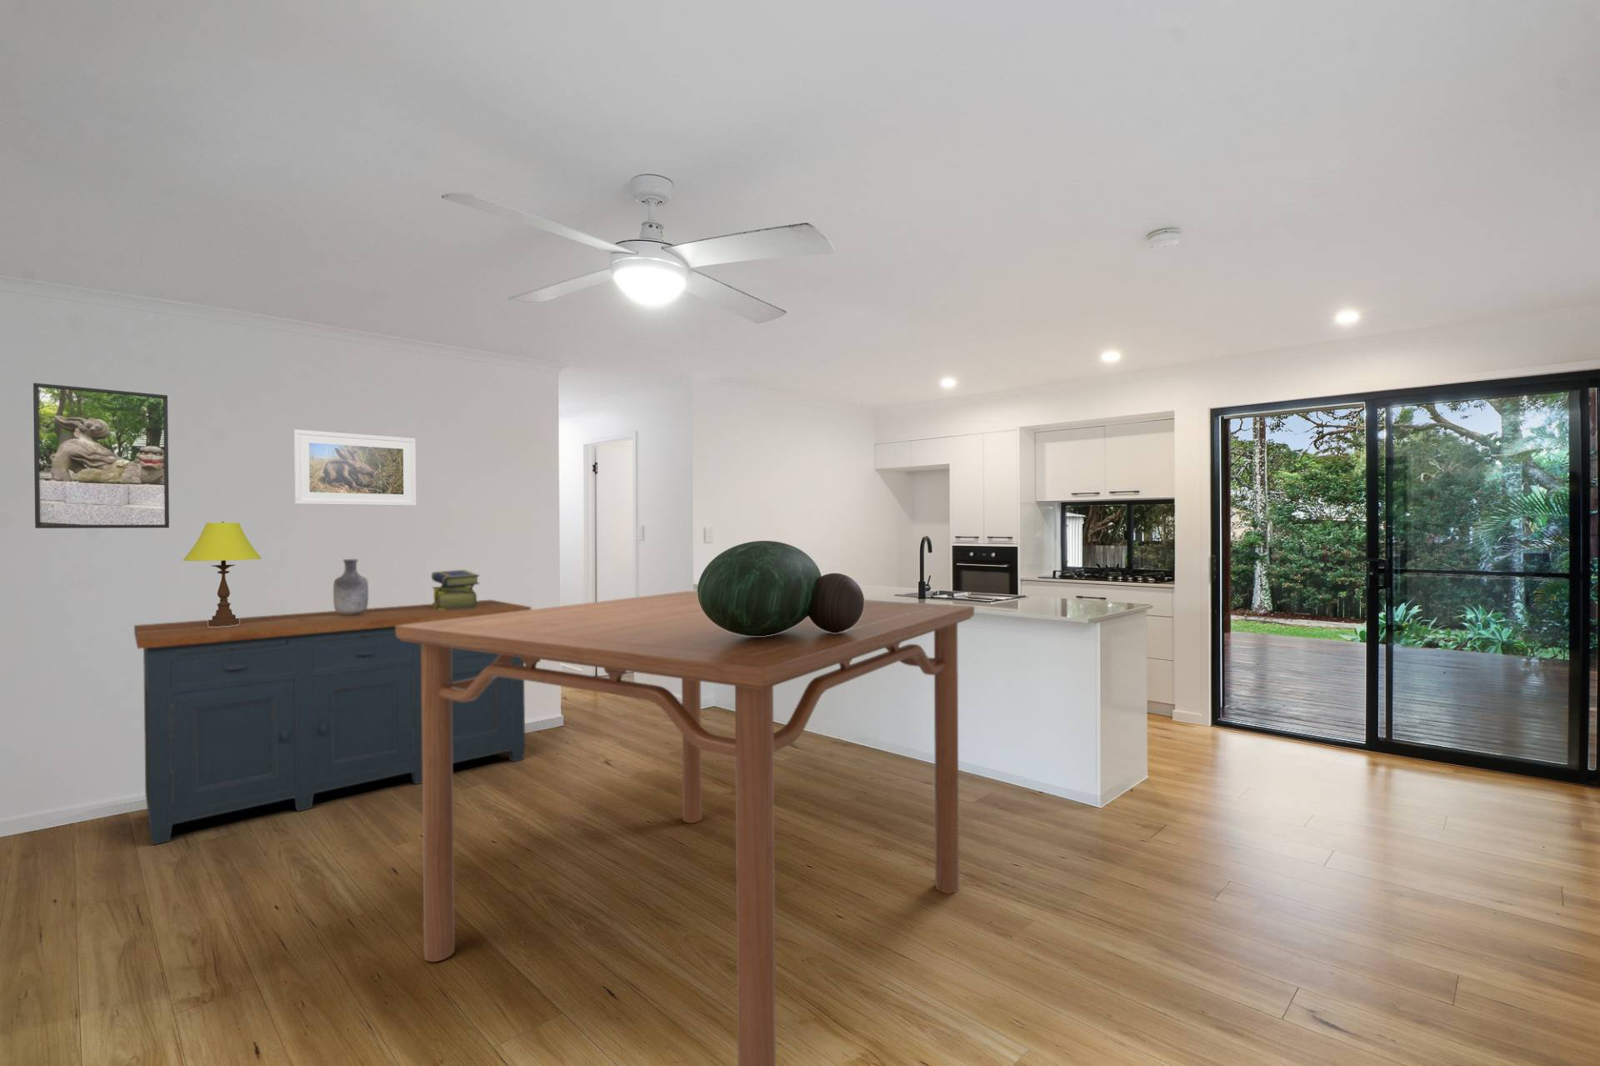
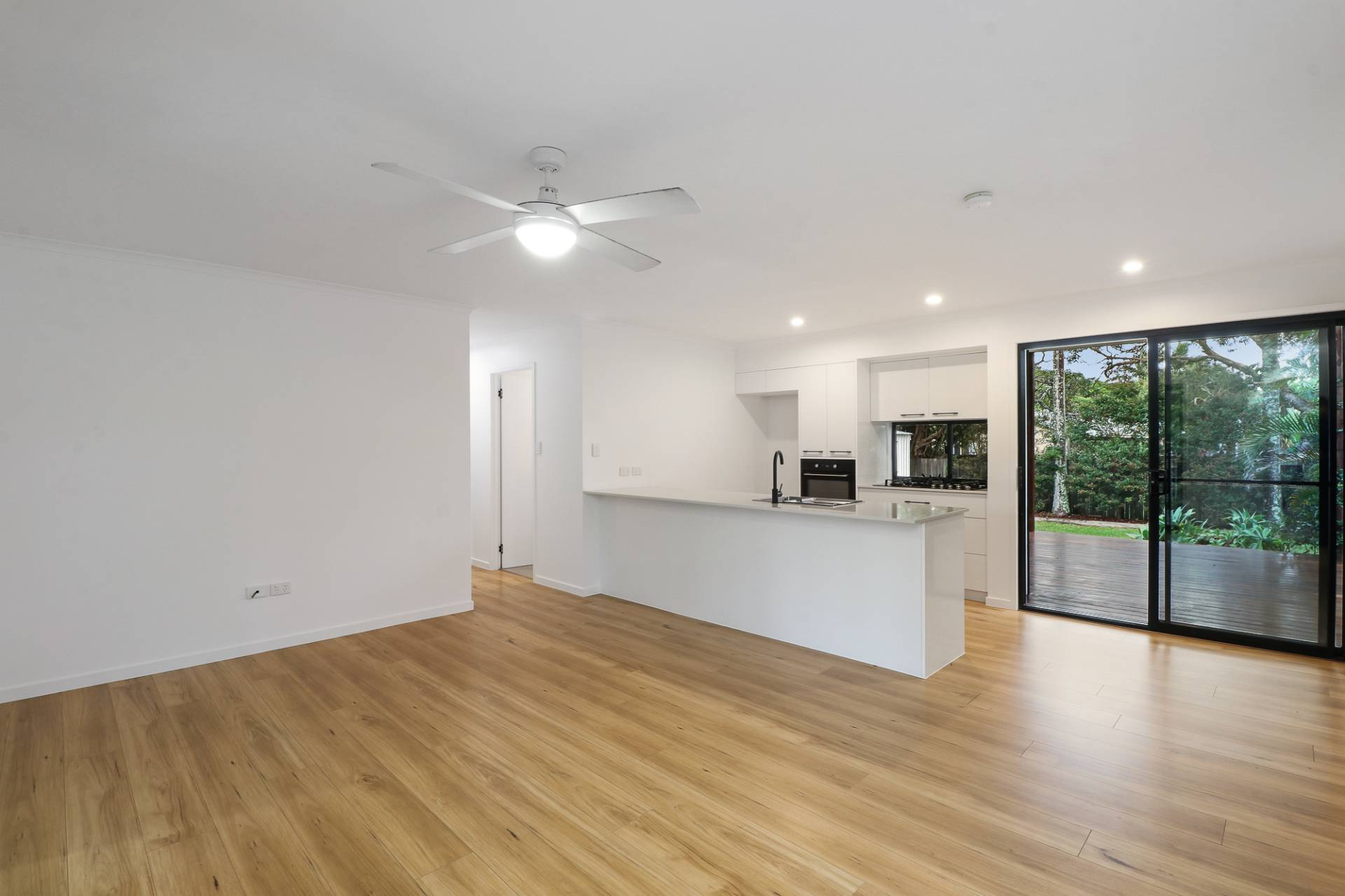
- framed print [32,383,170,529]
- dining table [396,590,975,1066]
- vase [333,558,369,616]
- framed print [293,428,416,507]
- table lamp [182,521,263,627]
- sideboard [133,600,532,846]
- stack of books [431,569,479,610]
- decorative bowl [697,540,865,637]
